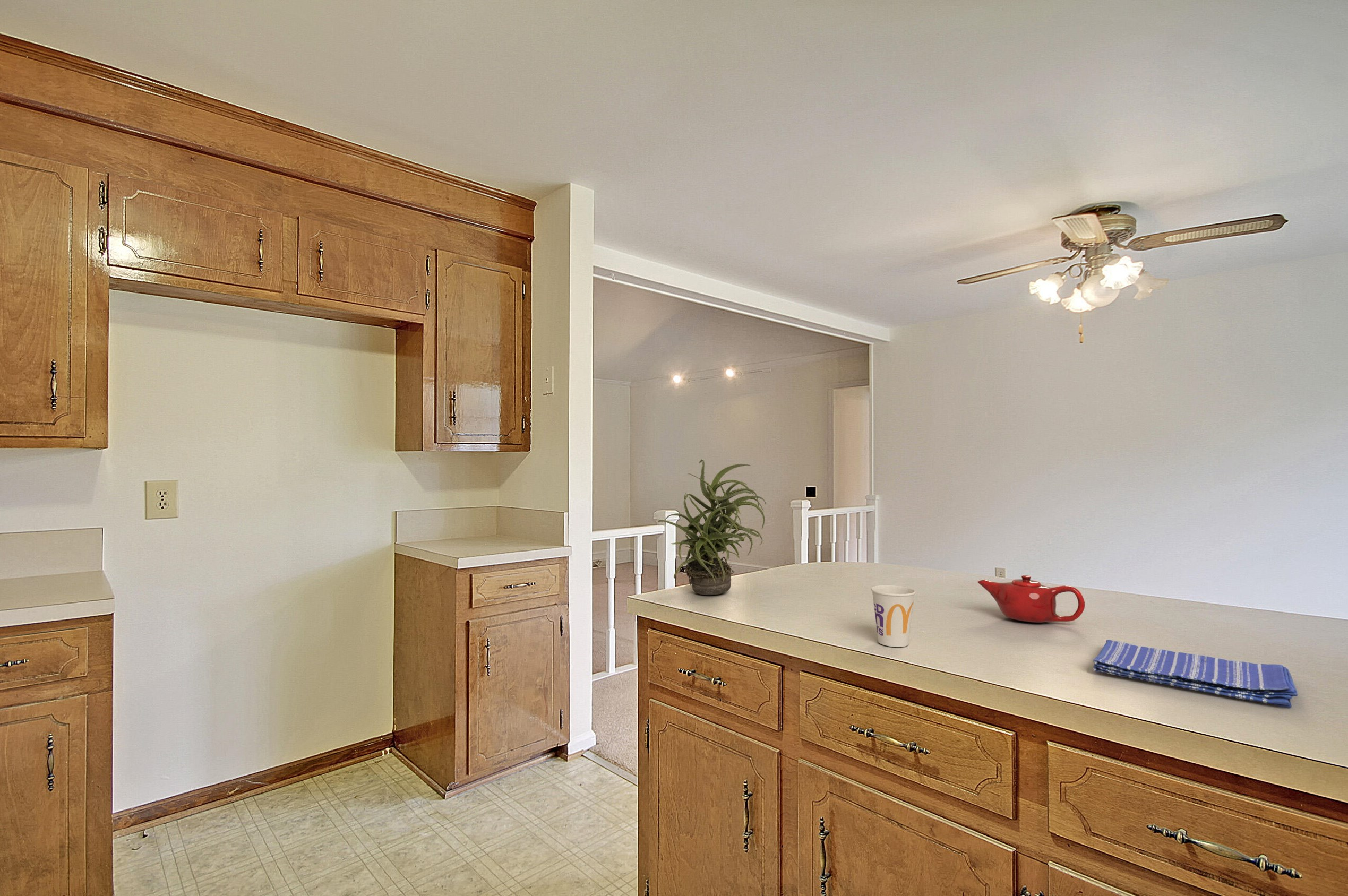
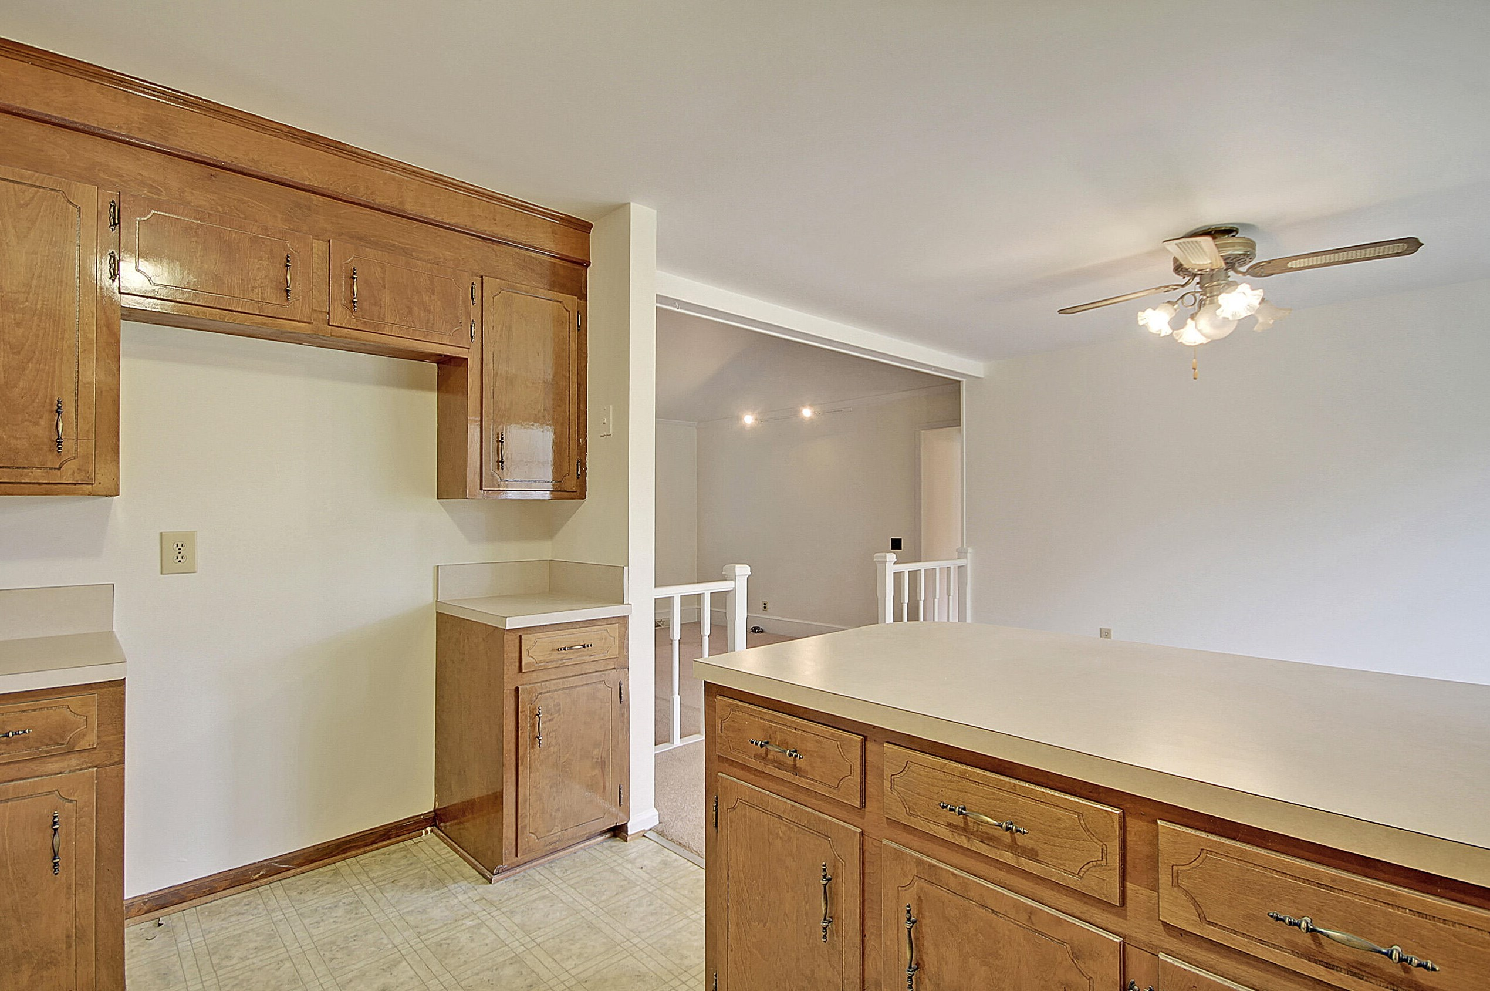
- cup [871,585,916,648]
- teapot [977,575,1085,623]
- dish towel [1093,639,1298,709]
- potted plant [658,459,767,596]
